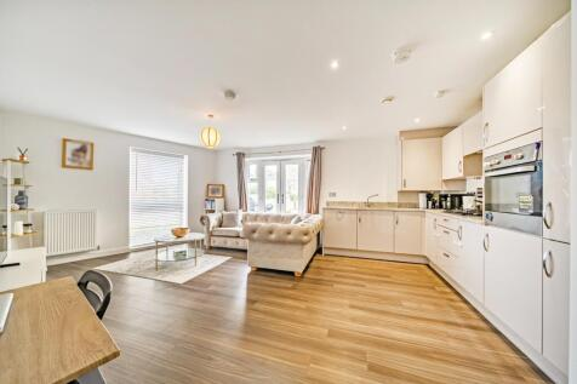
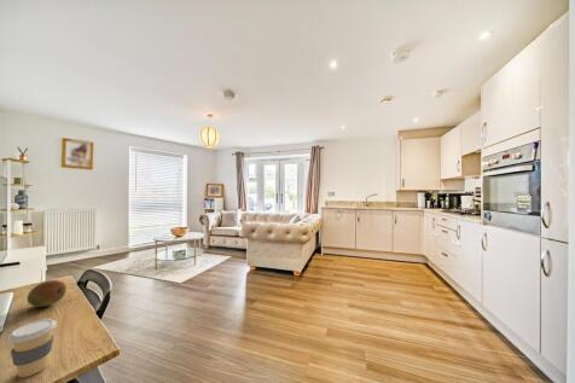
+ fruit [25,279,68,308]
+ coffee cup [6,318,58,378]
